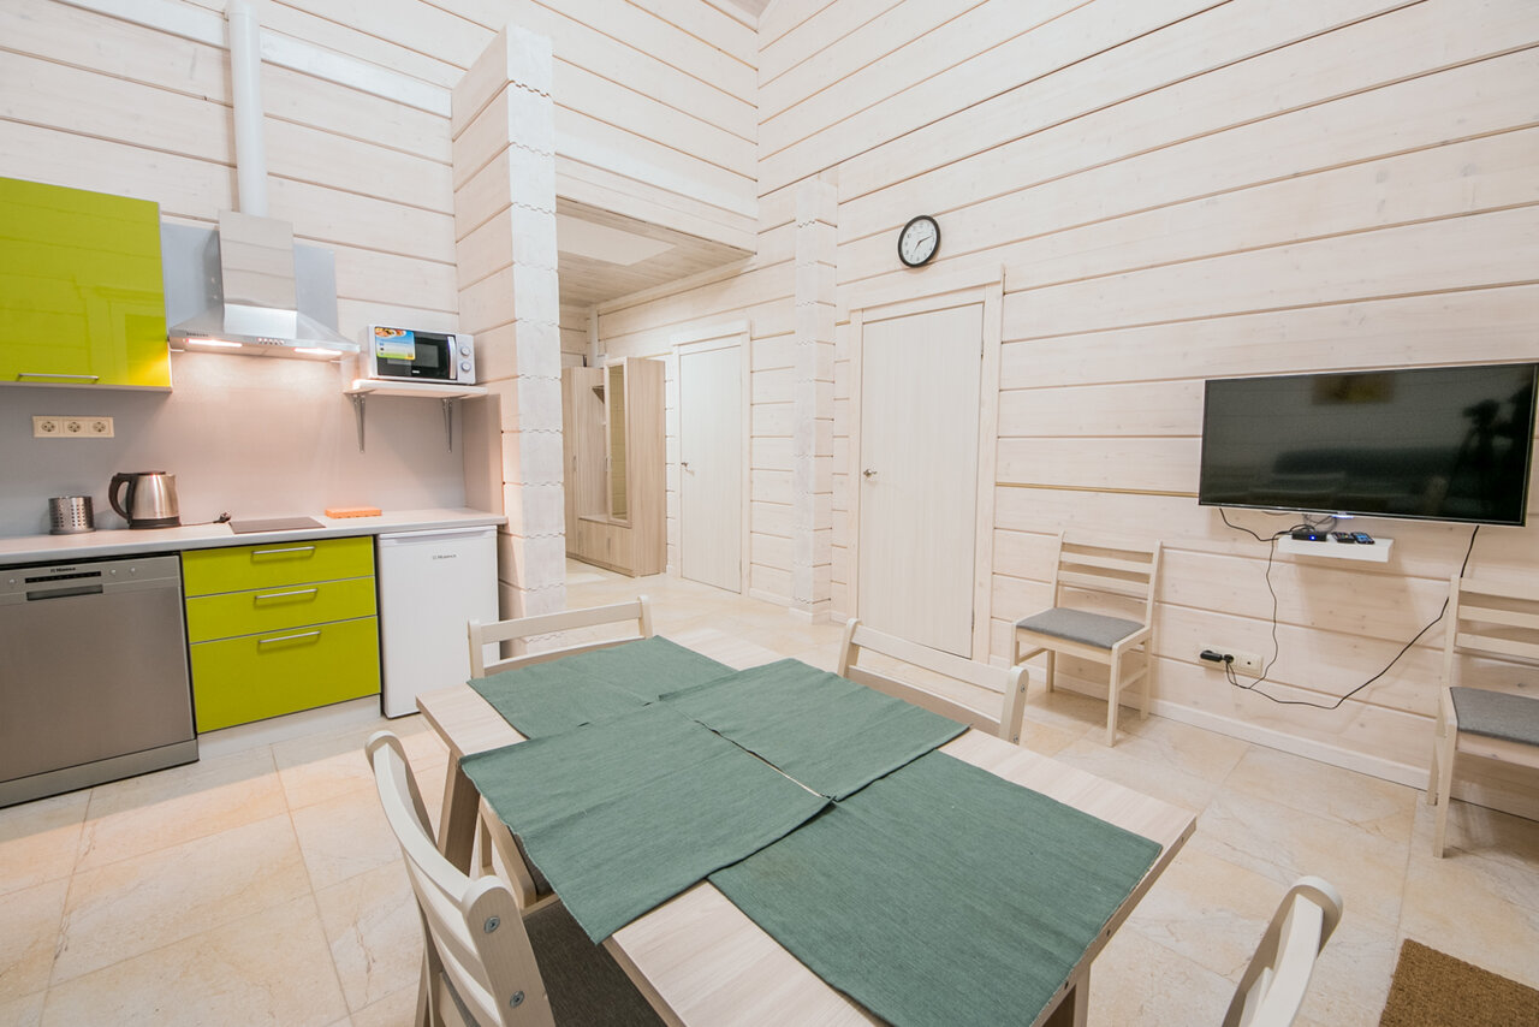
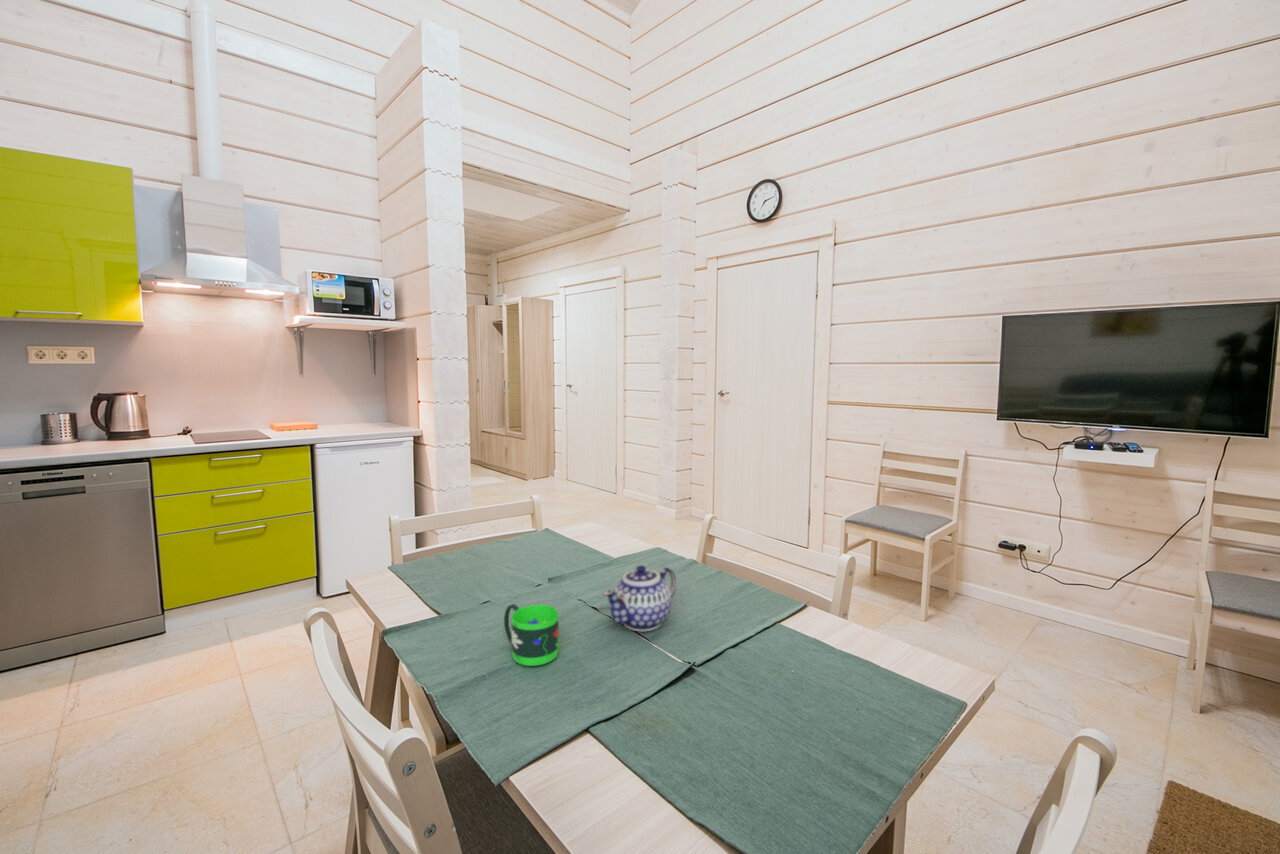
+ teapot [602,564,677,632]
+ mug [503,603,560,667]
